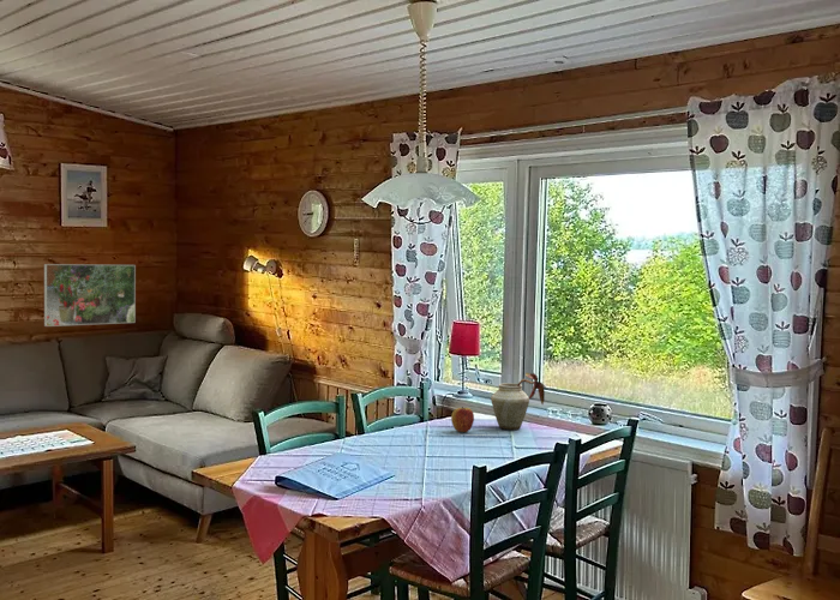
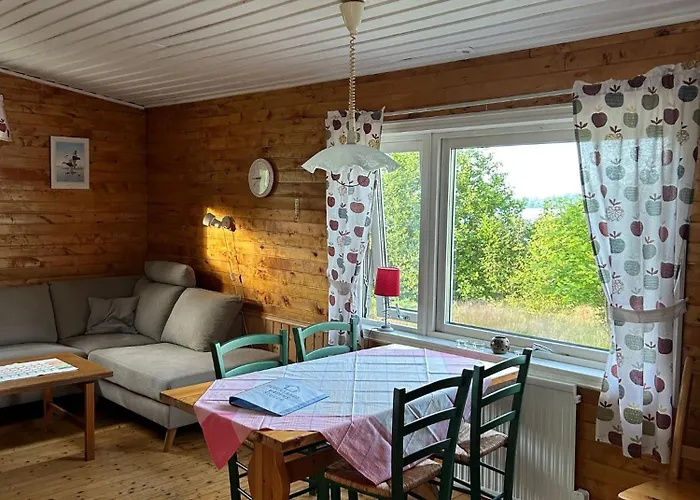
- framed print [43,263,137,328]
- apple [450,406,475,433]
- vase [490,371,547,431]
